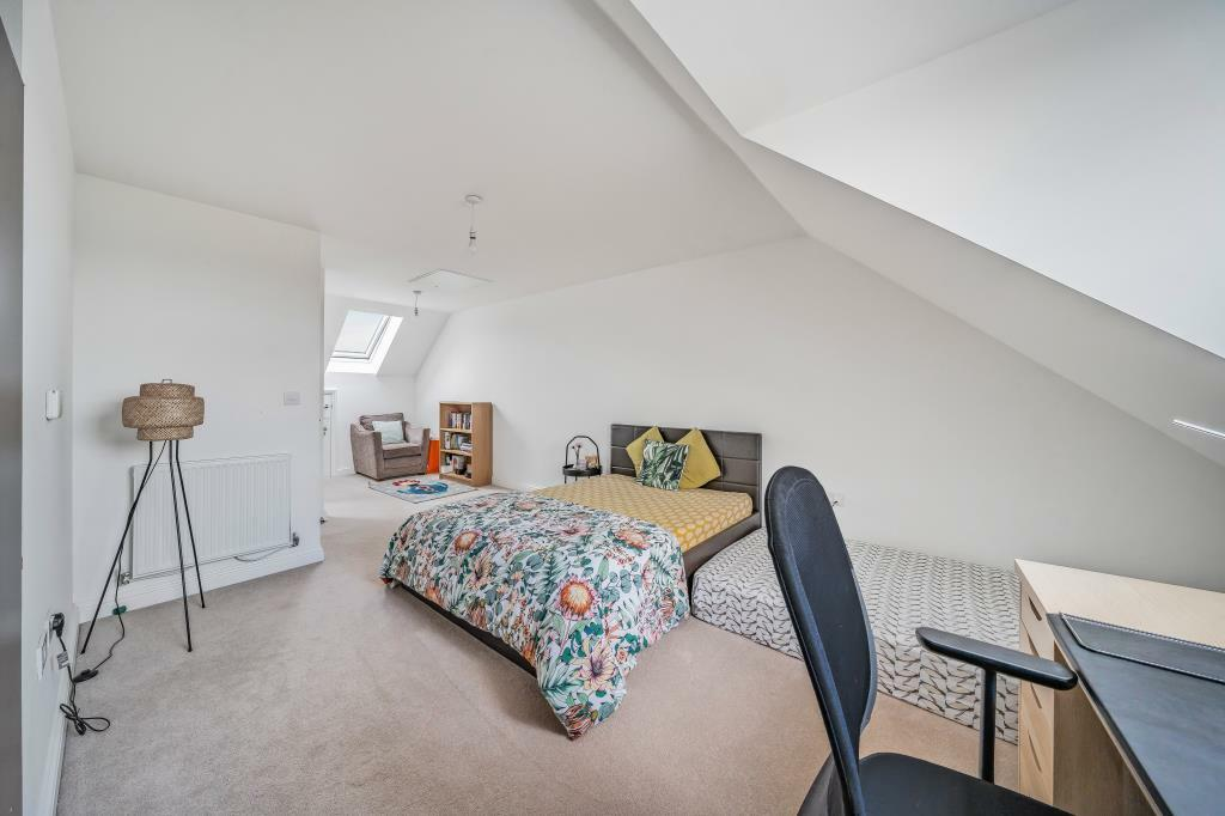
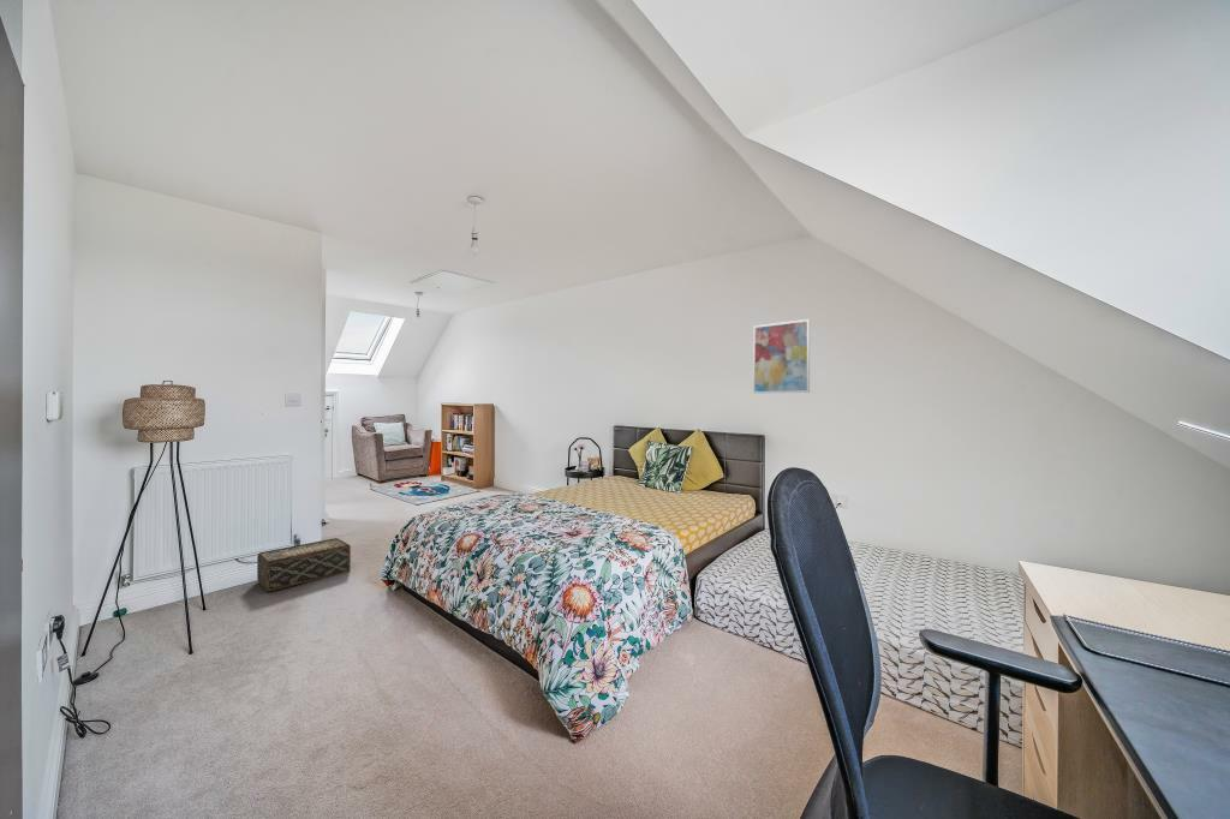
+ woven basket [256,537,352,592]
+ wall art [752,318,811,395]
